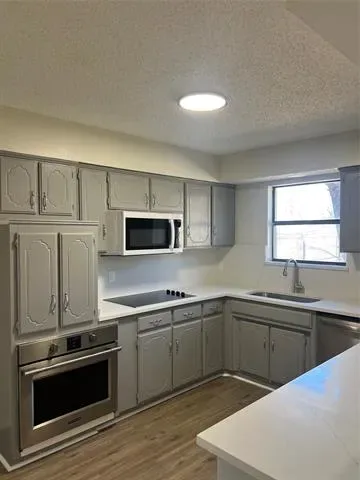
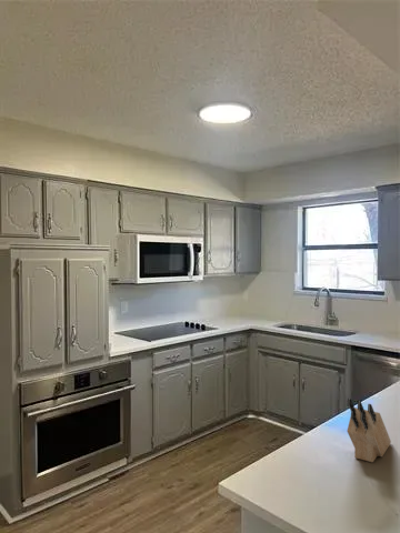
+ knife block [347,398,392,463]
